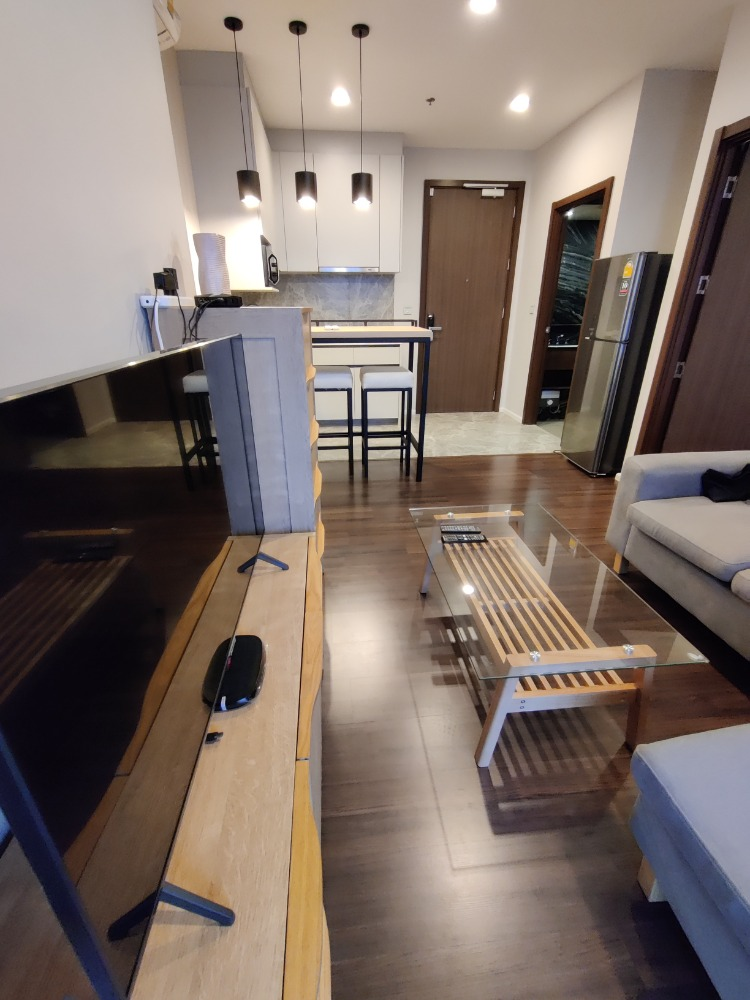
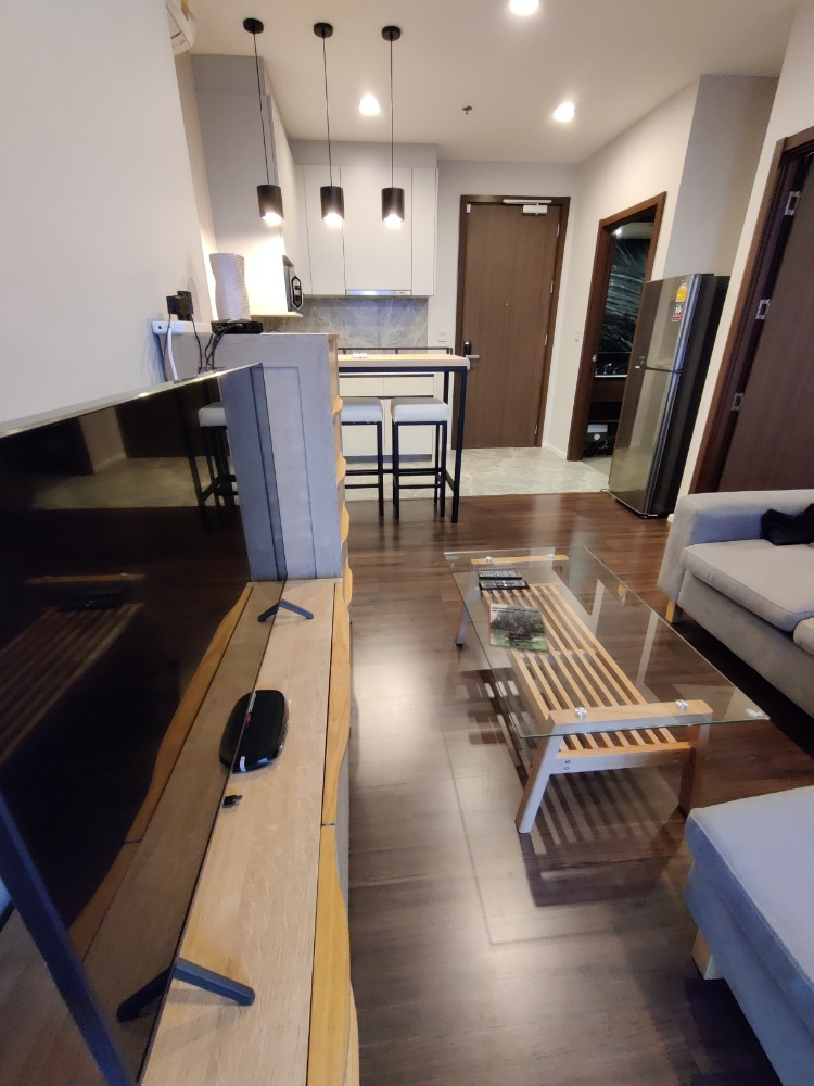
+ magazine [488,602,548,652]
